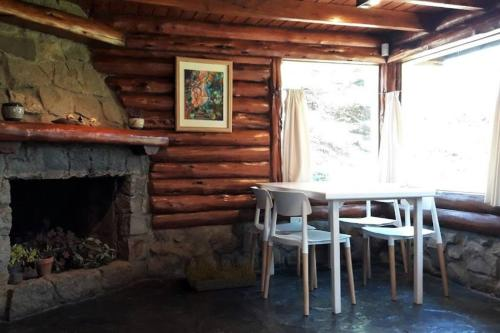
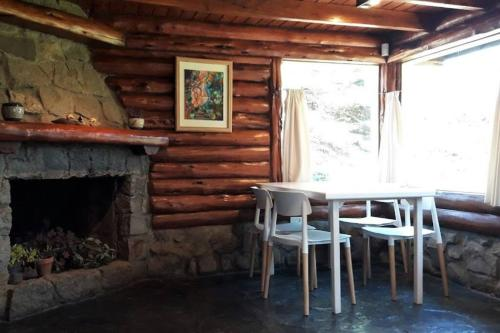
- architectural model [185,254,258,292]
